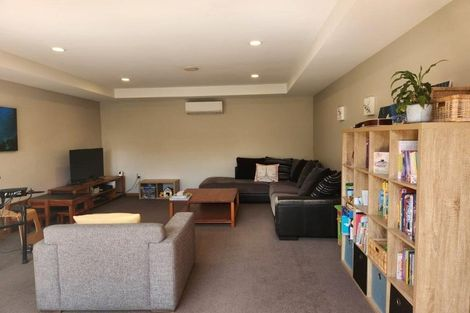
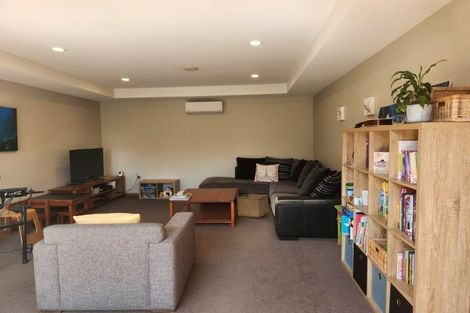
+ storage bin [236,192,270,219]
